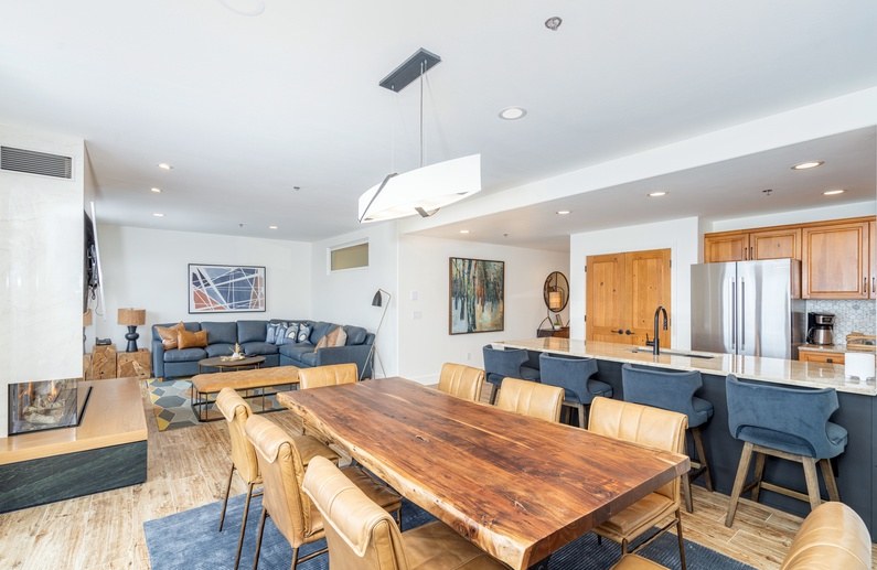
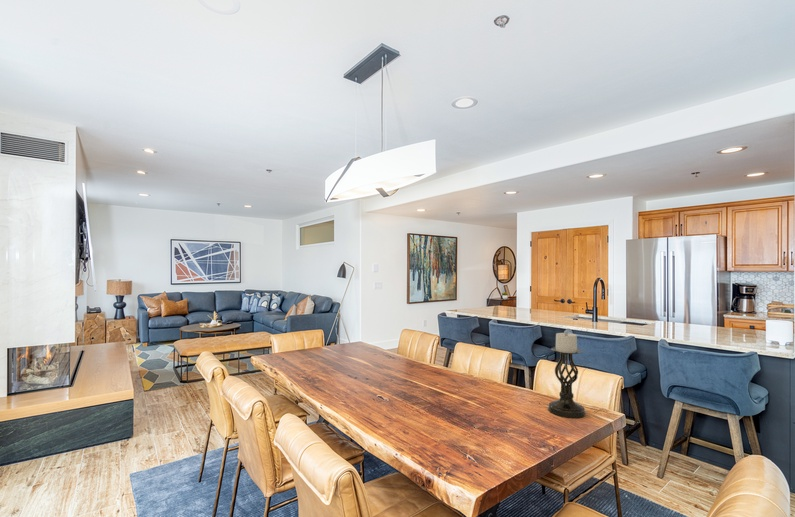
+ candle holder [547,330,586,419]
